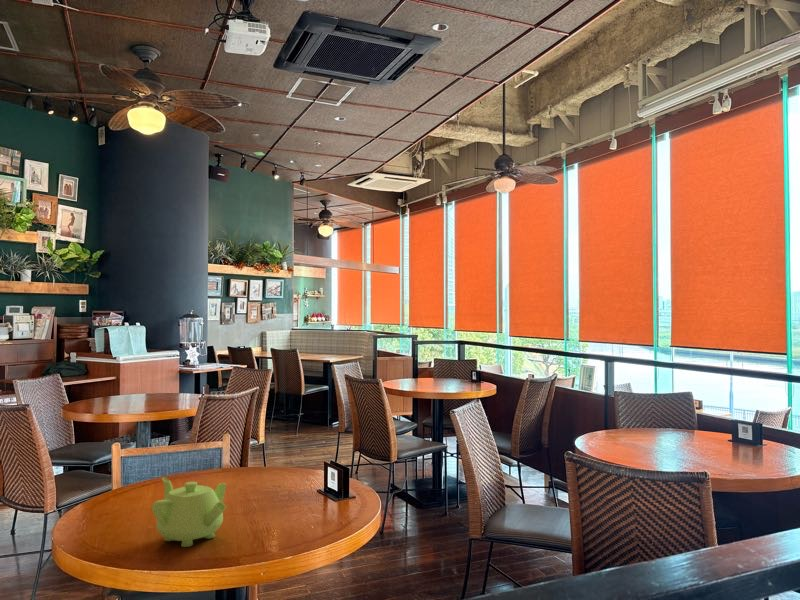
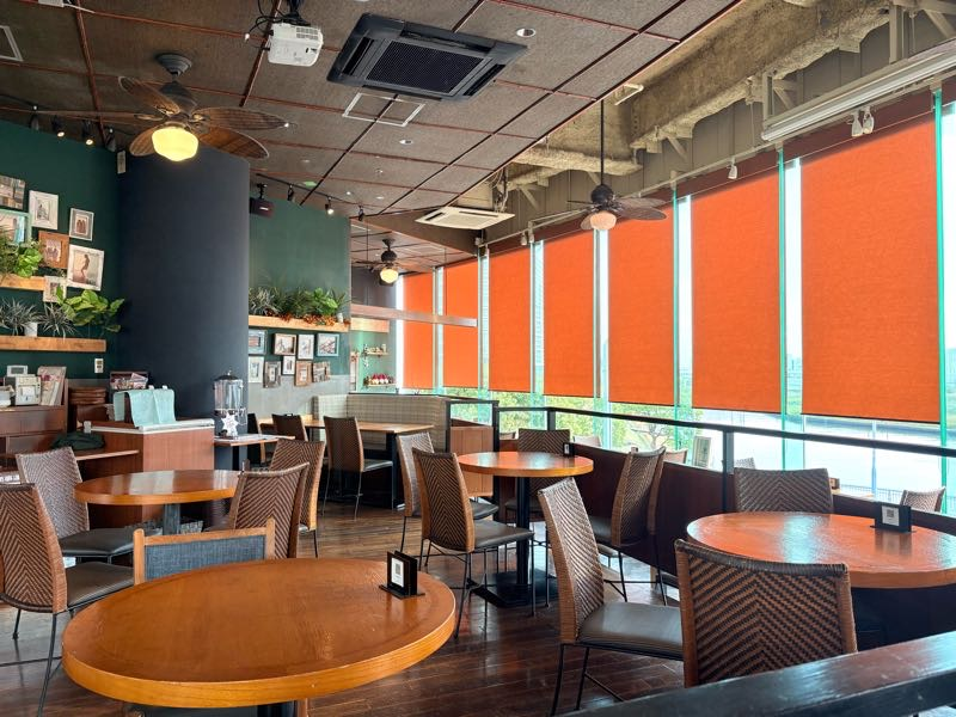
- teapot [151,477,227,548]
